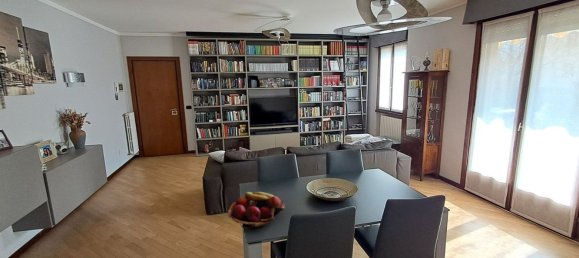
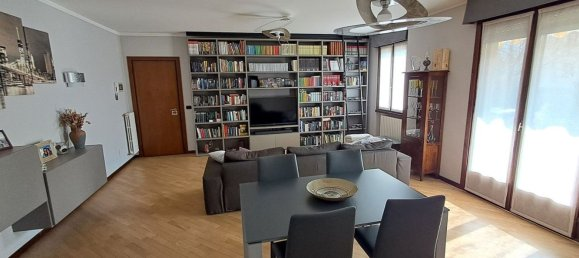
- fruit basket [227,191,286,230]
